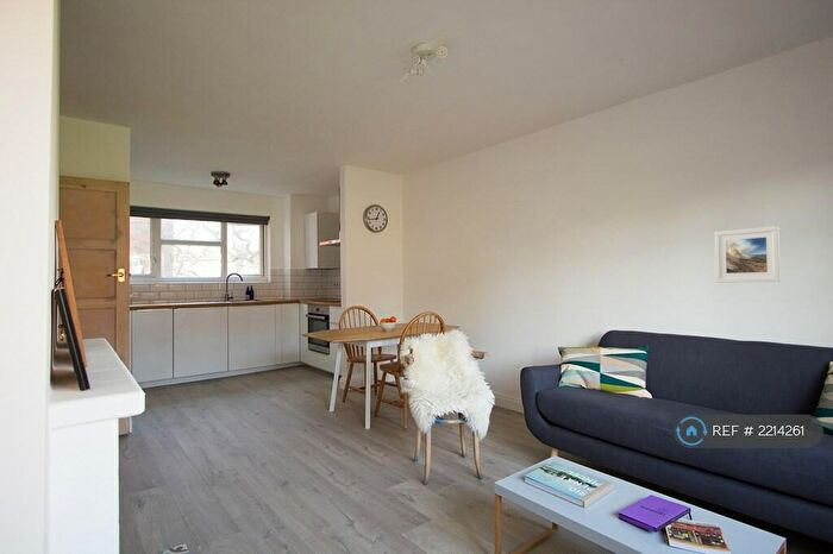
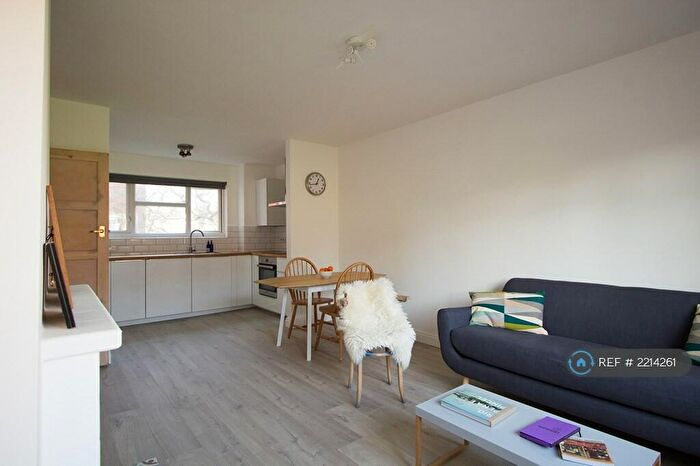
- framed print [714,225,782,284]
